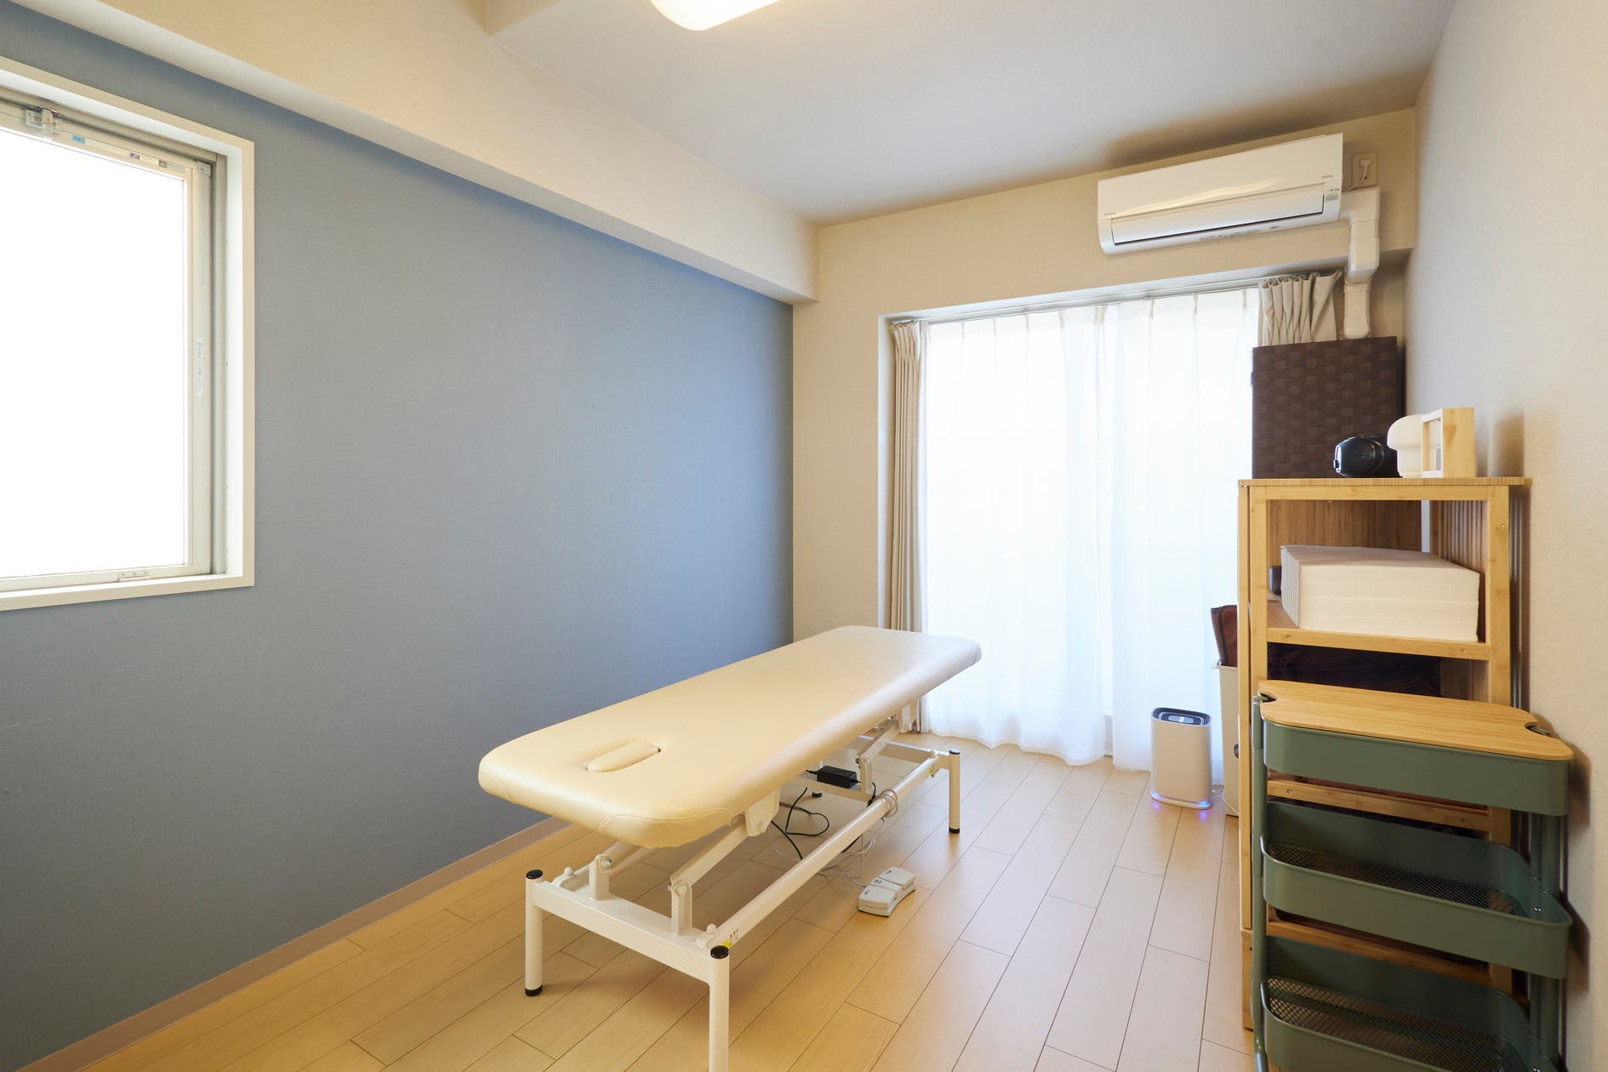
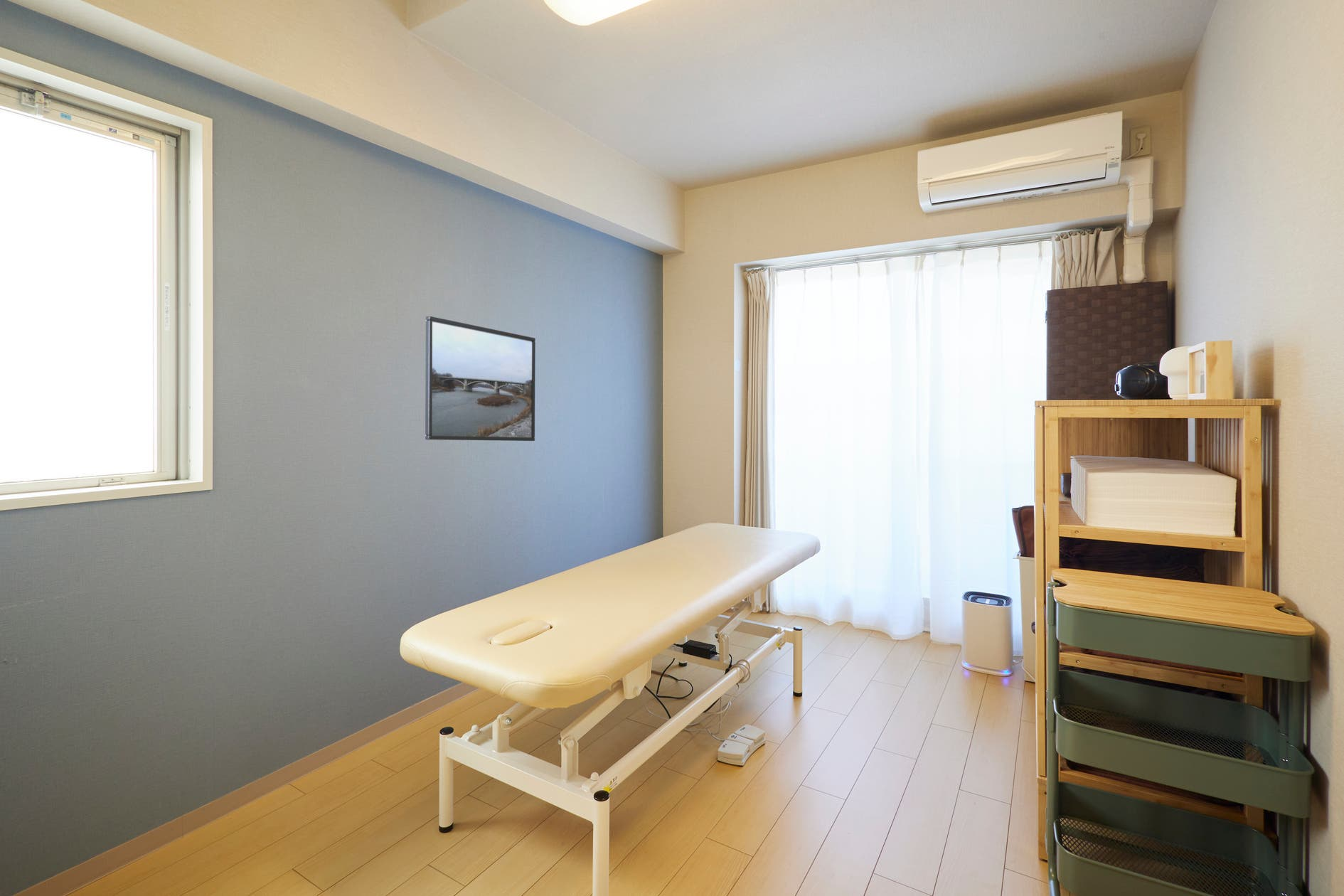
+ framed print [425,316,536,442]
